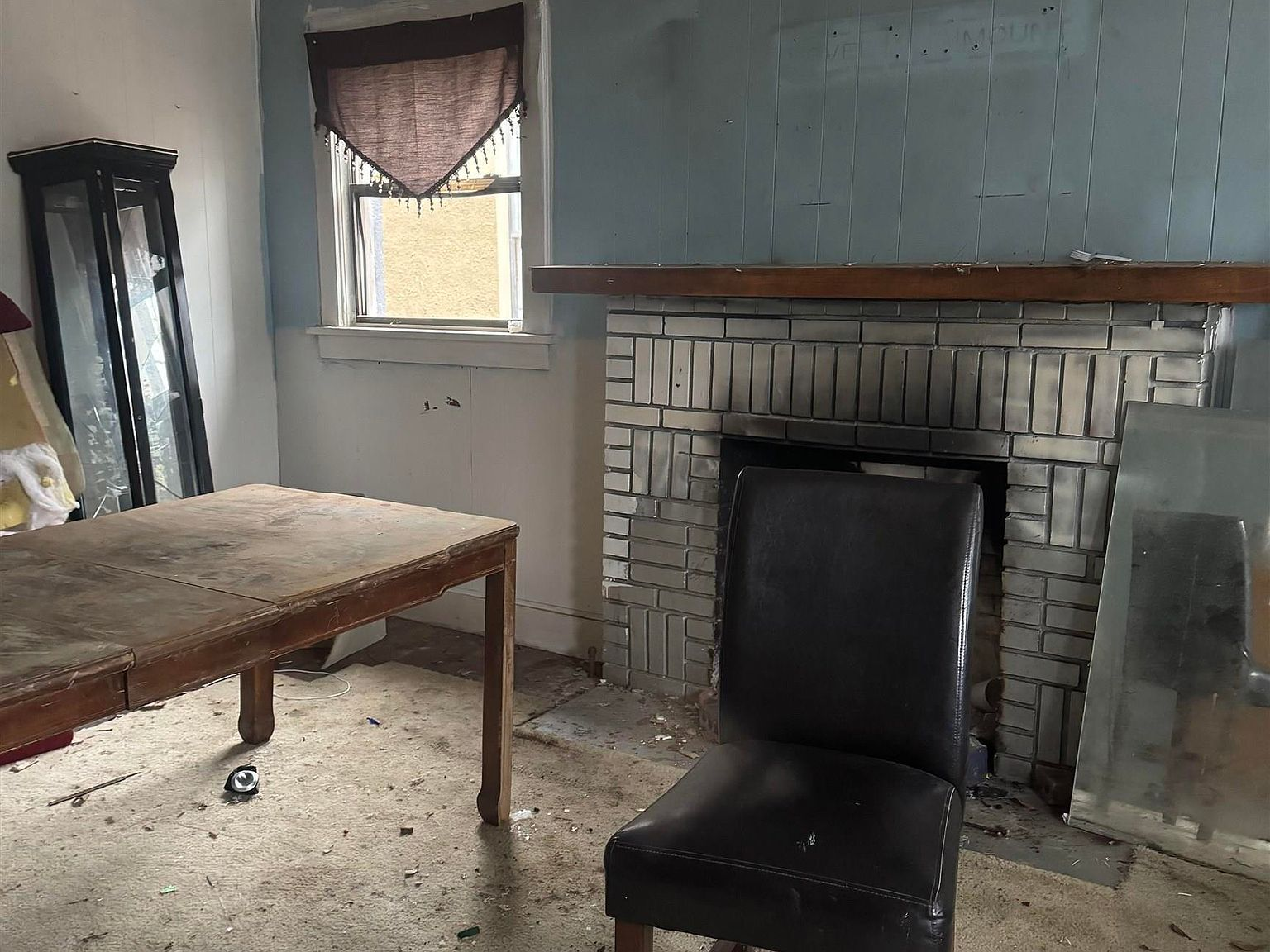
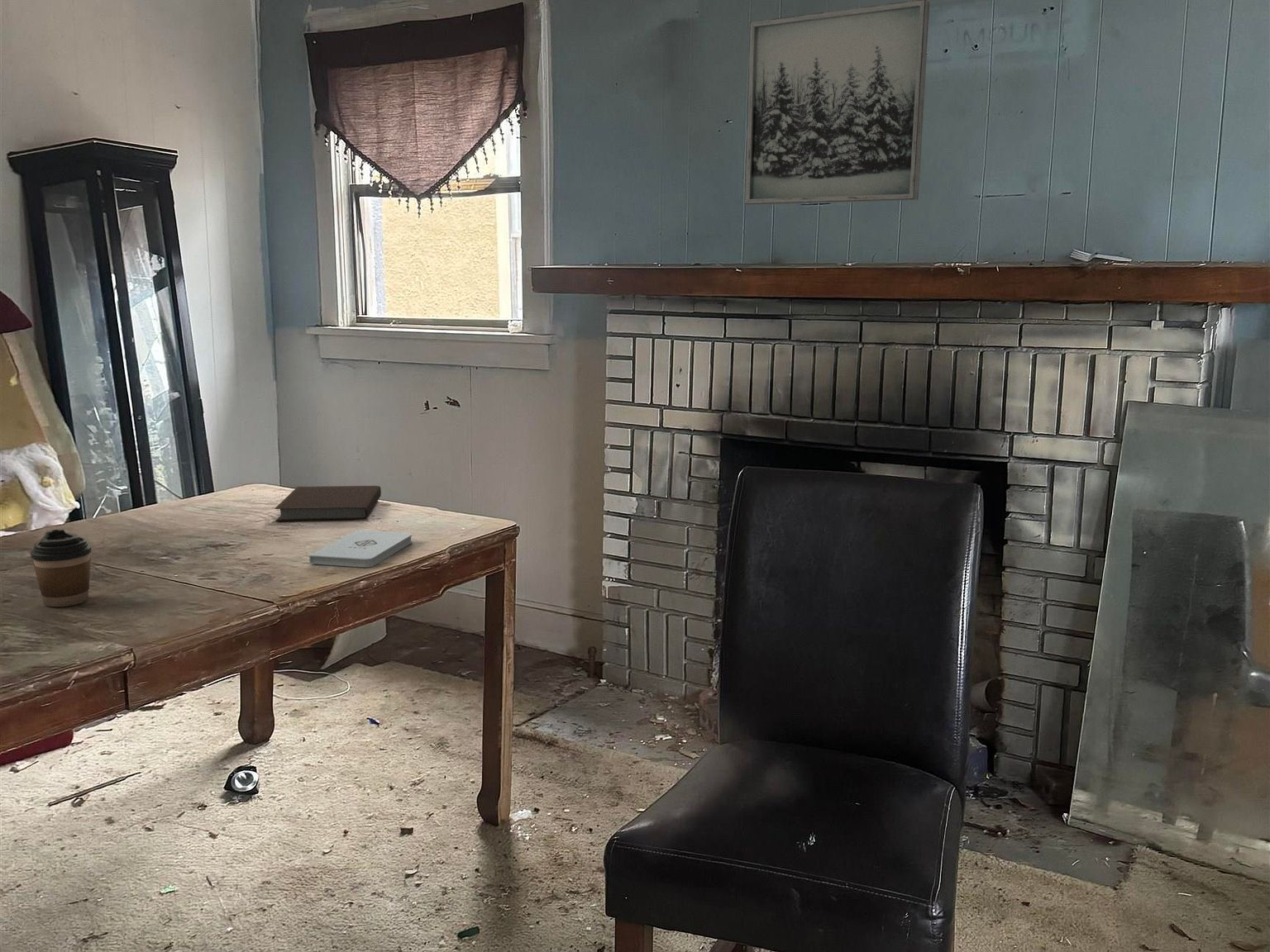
+ coffee cup [30,528,92,607]
+ notebook [274,485,382,522]
+ notepad [308,529,413,568]
+ wall art [744,0,930,206]
